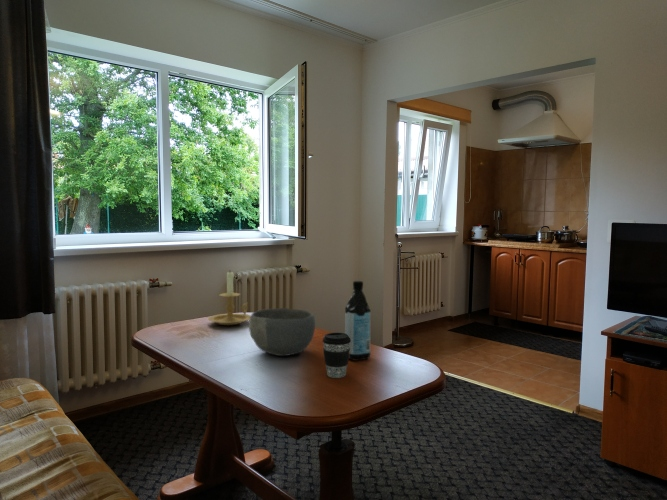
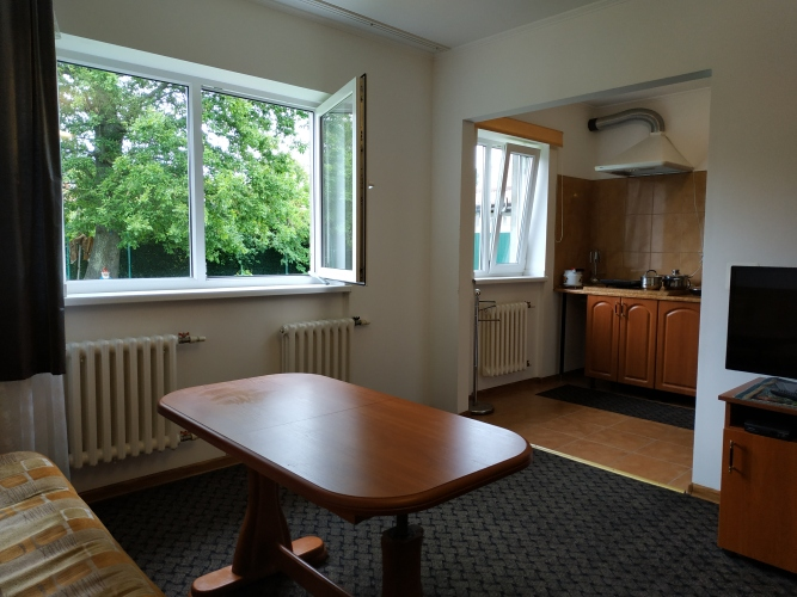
- candle holder [207,270,251,326]
- coffee cup [322,332,351,379]
- bowl [248,307,316,357]
- water bottle [344,280,372,362]
